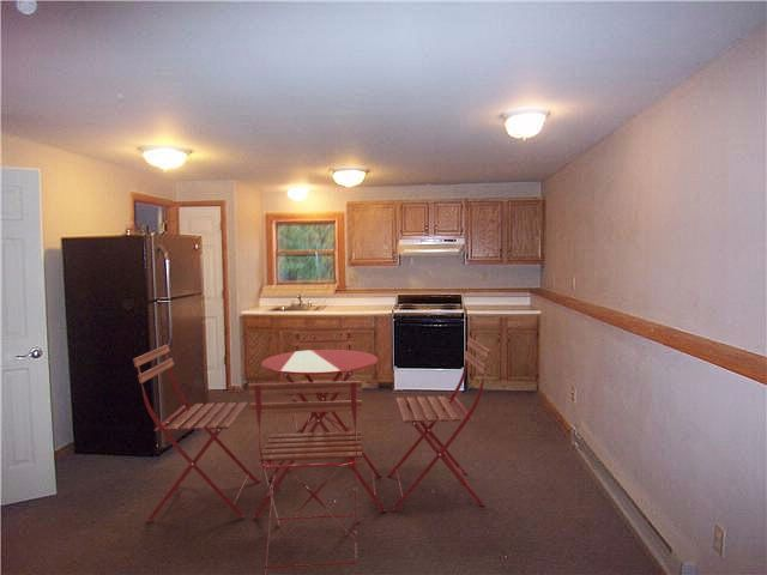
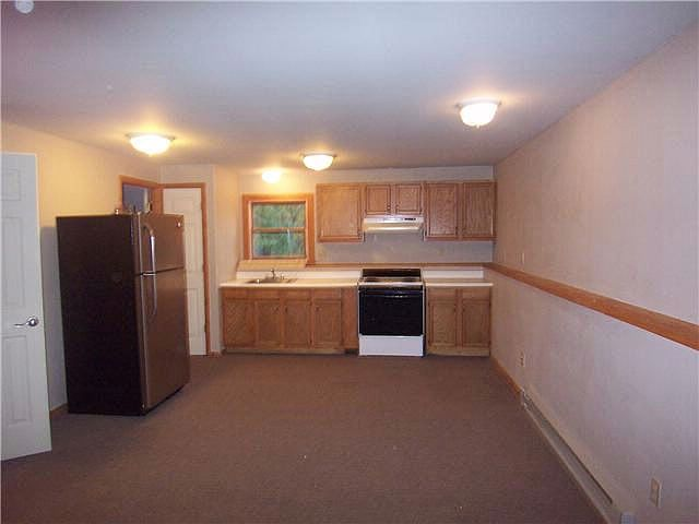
- patio set [132,326,491,575]
